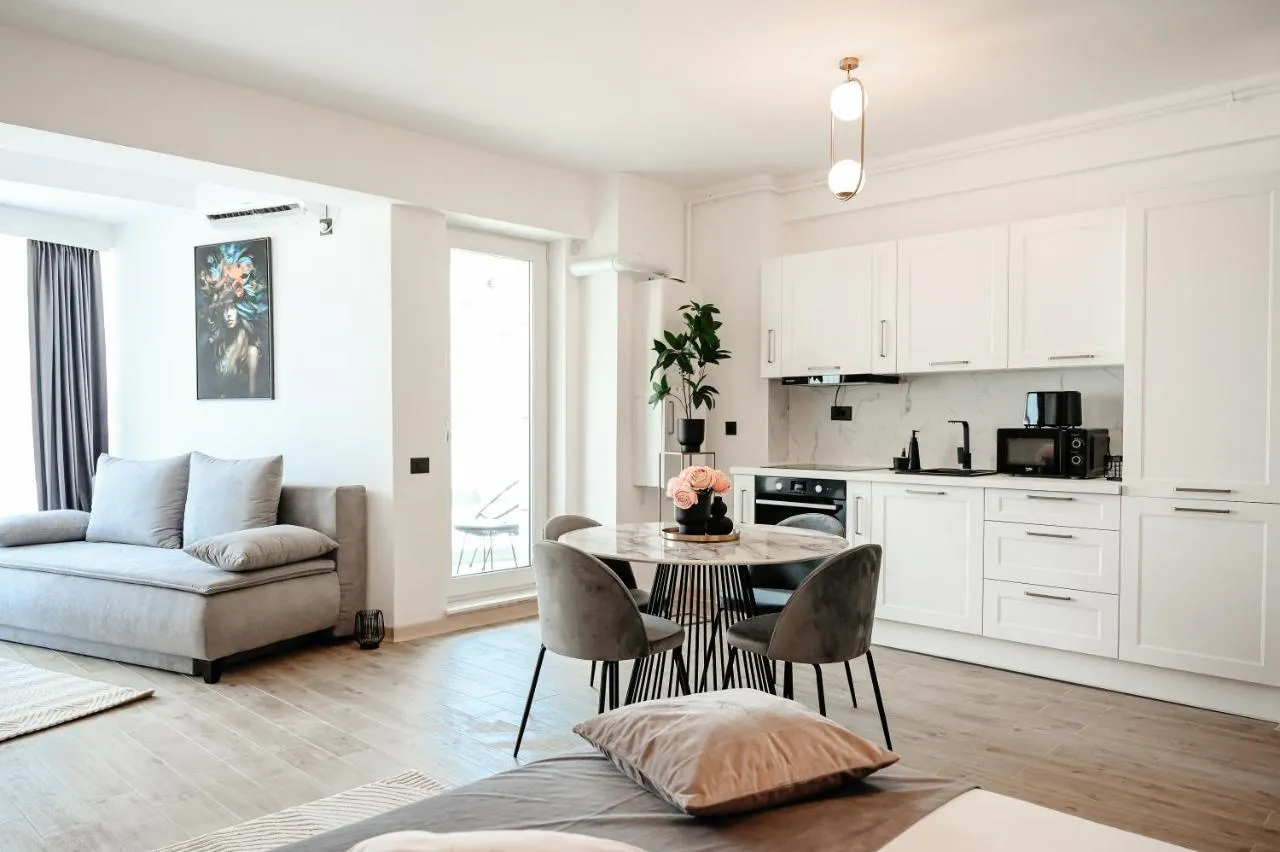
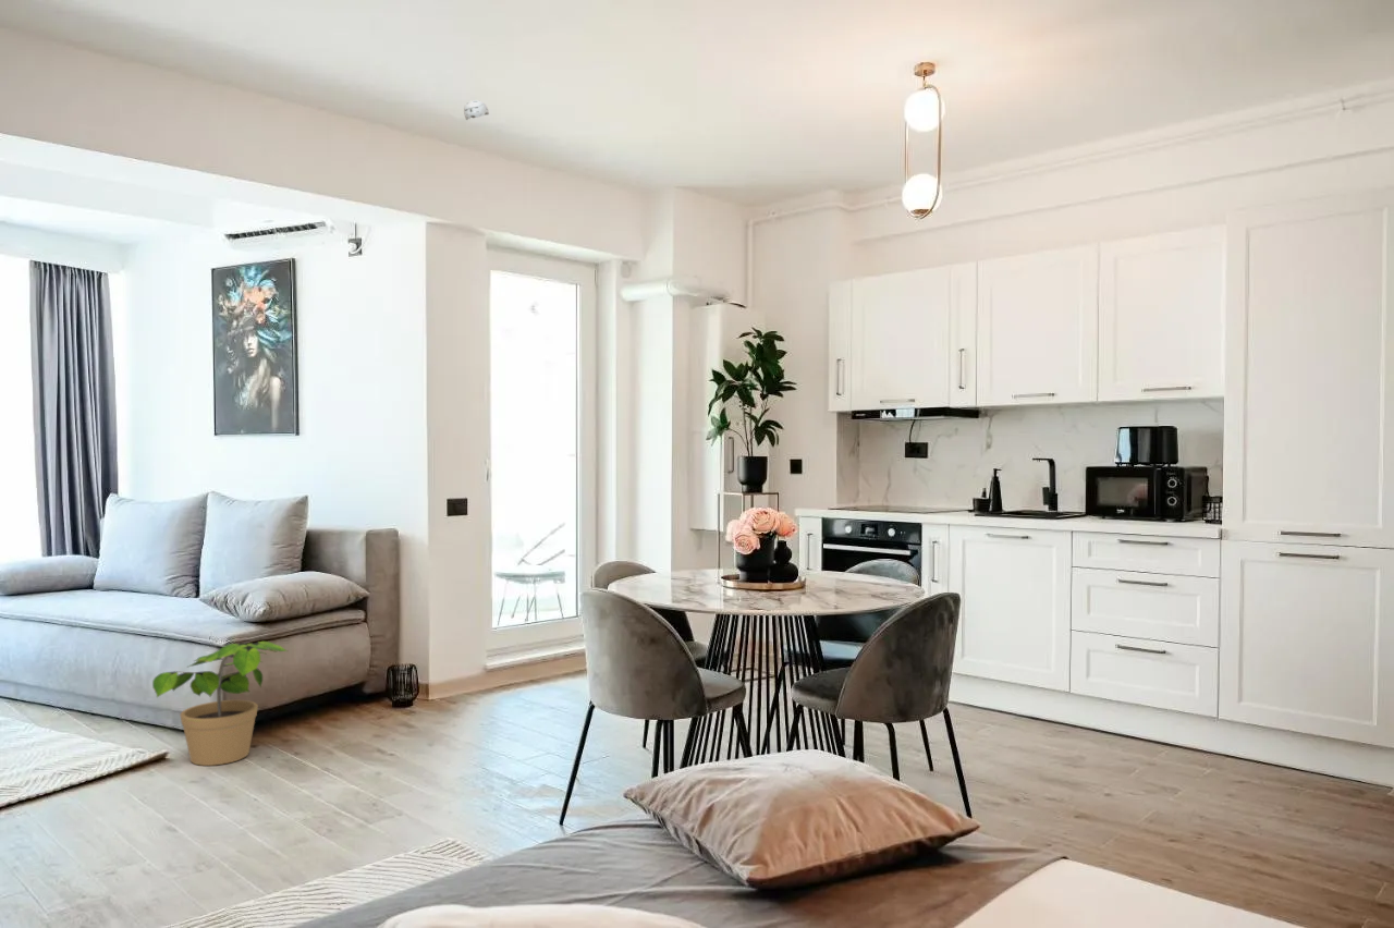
+ potted plant [151,640,289,767]
+ smoke detector [463,99,490,121]
